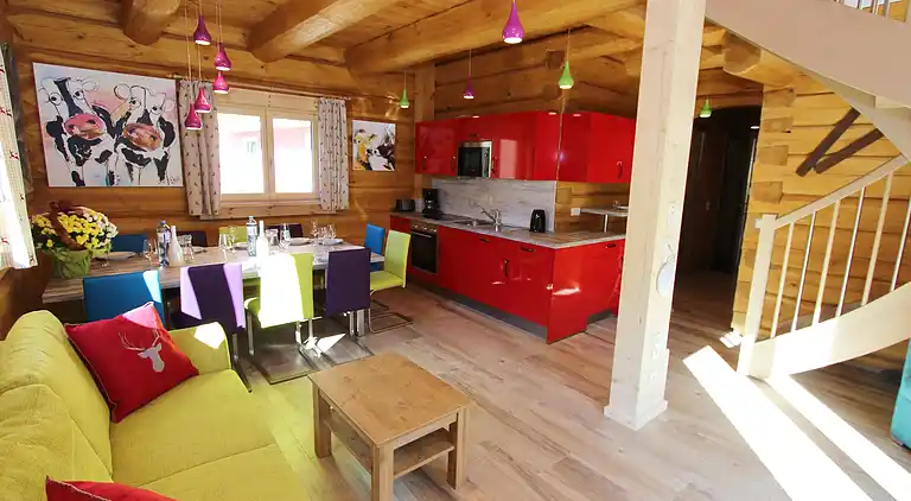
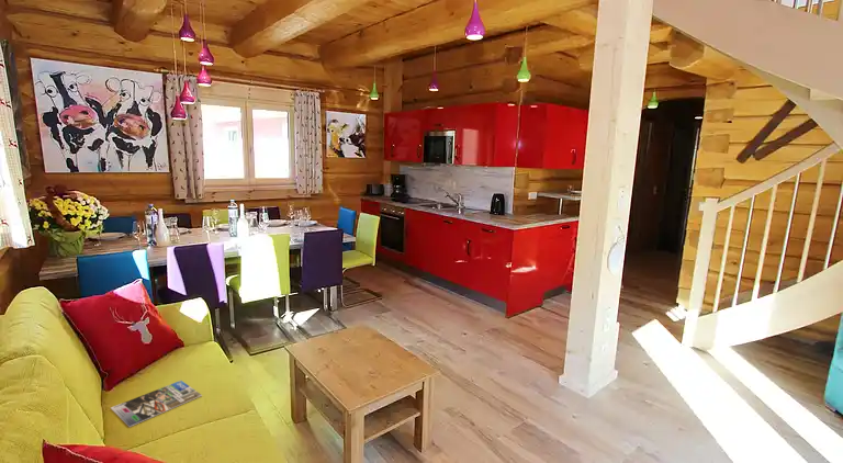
+ magazine [110,380,203,428]
